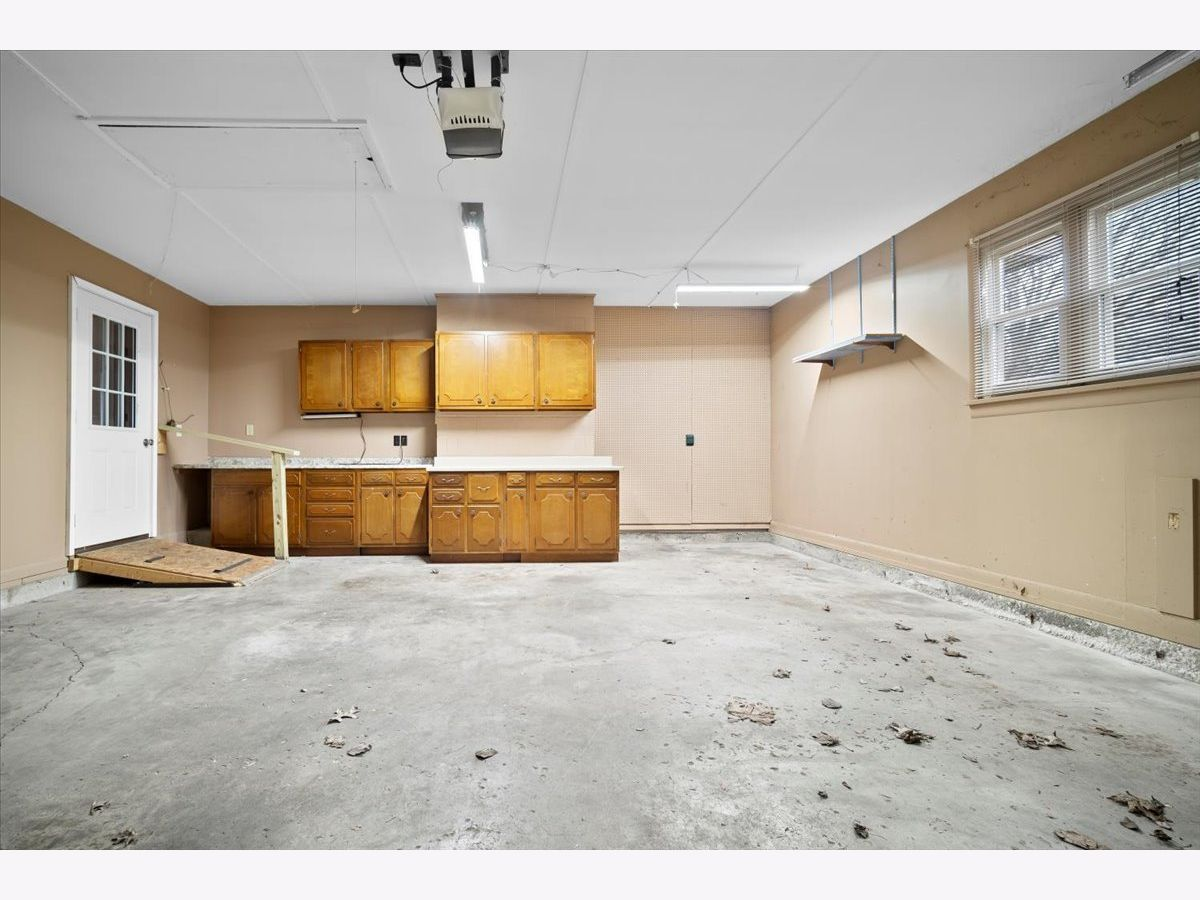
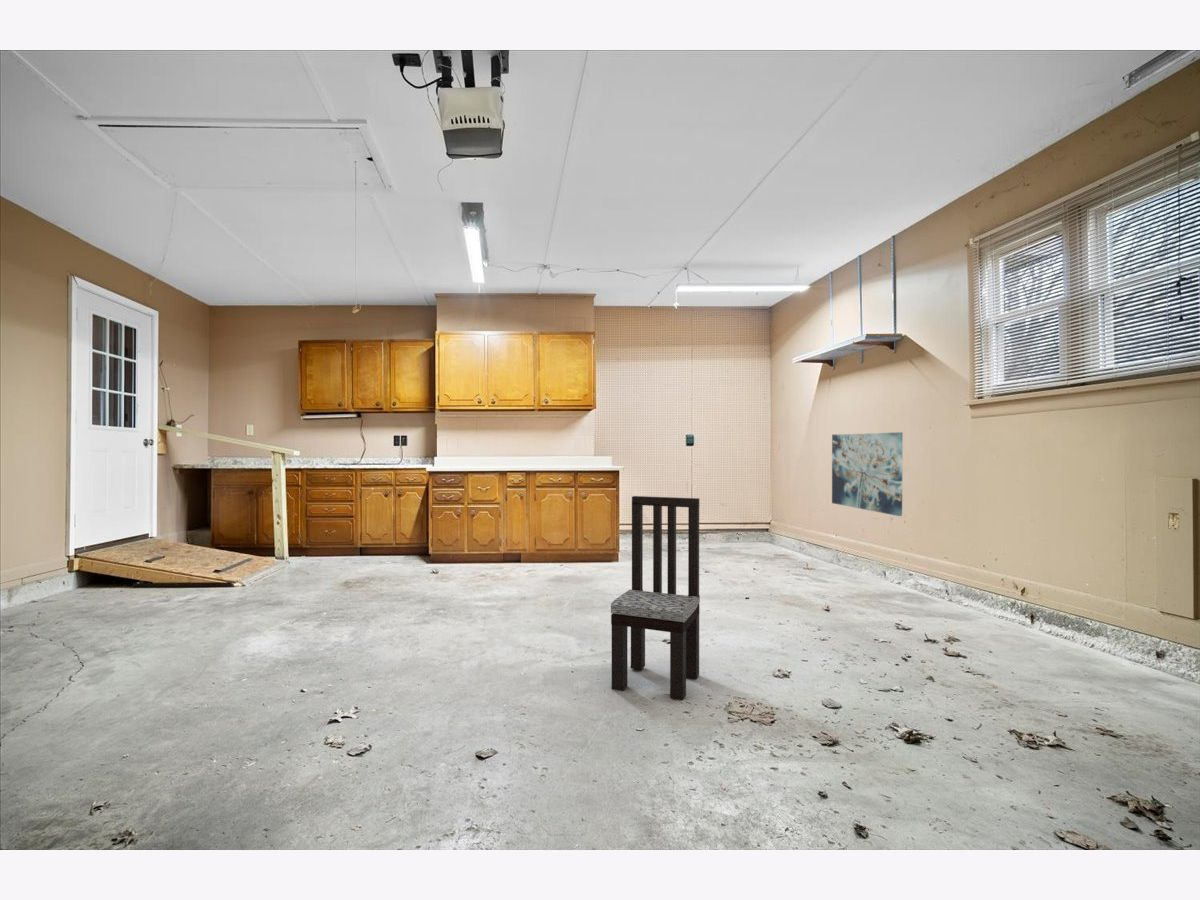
+ dining chair [610,495,701,701]
+ wall art [831,431,904,517]
